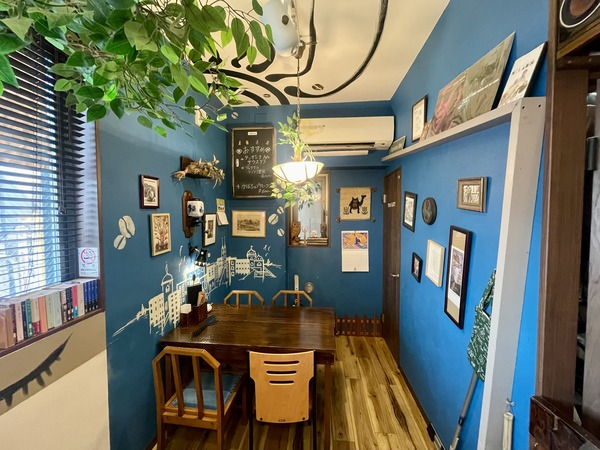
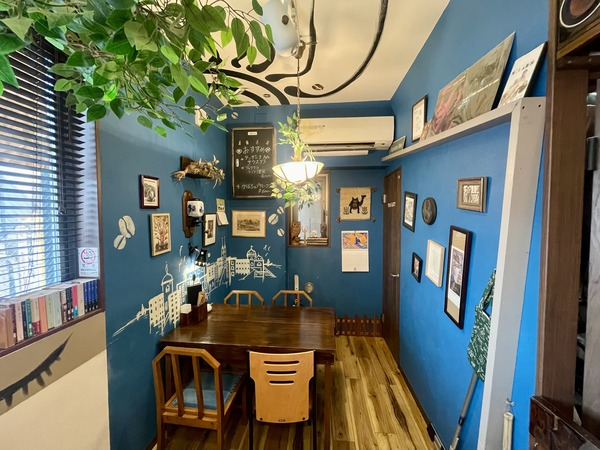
- spoon [192,314,217,337]
